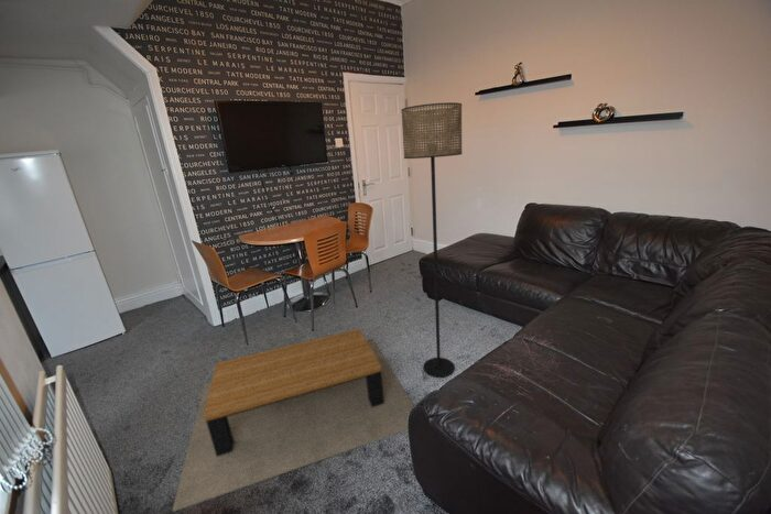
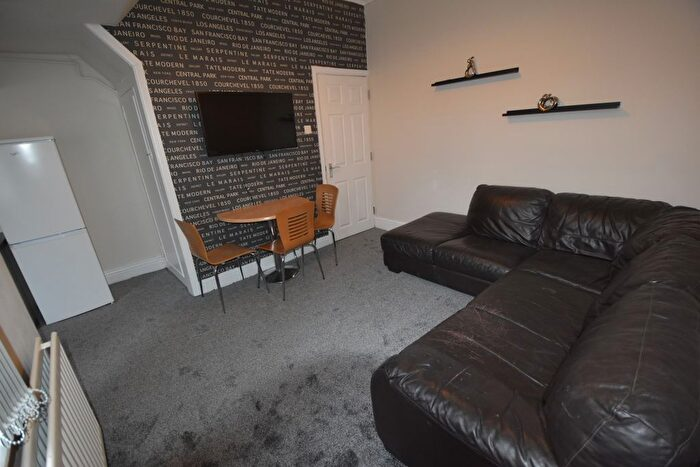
- floor lamp [400,101,464,379]
- coffee table [172,328,415,513]
